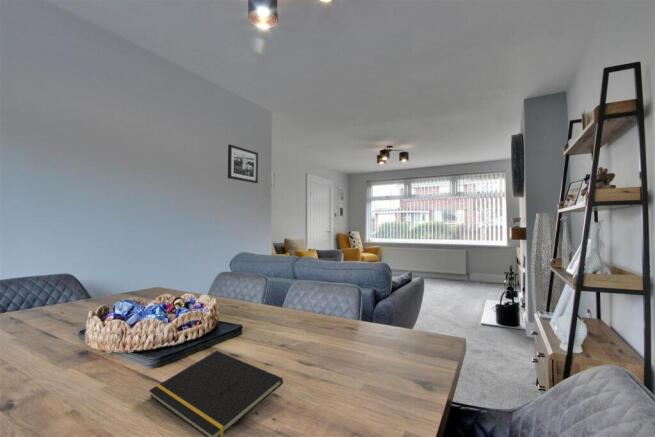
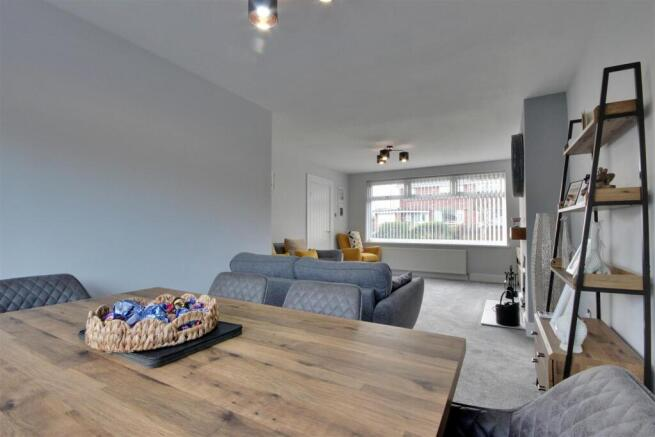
- picture frame [227,143,259,184]
- notepad [148,350,284,437]
